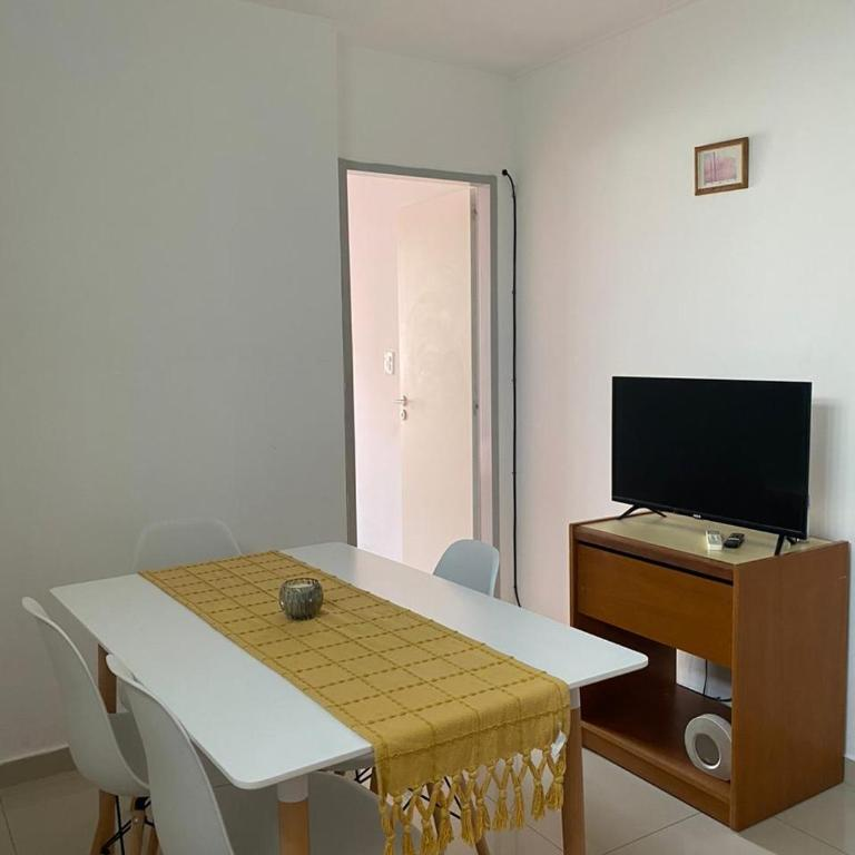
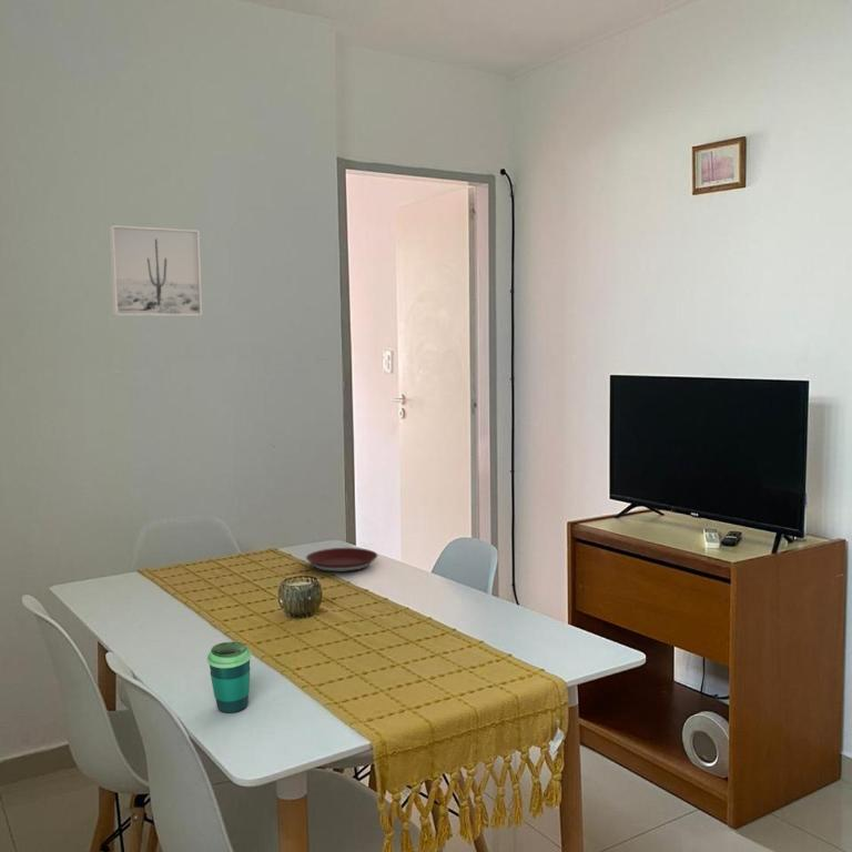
+ plate [305,547,378,574]
+ wall art [109,224,203,317]
+ cup [206,641,252,713]
